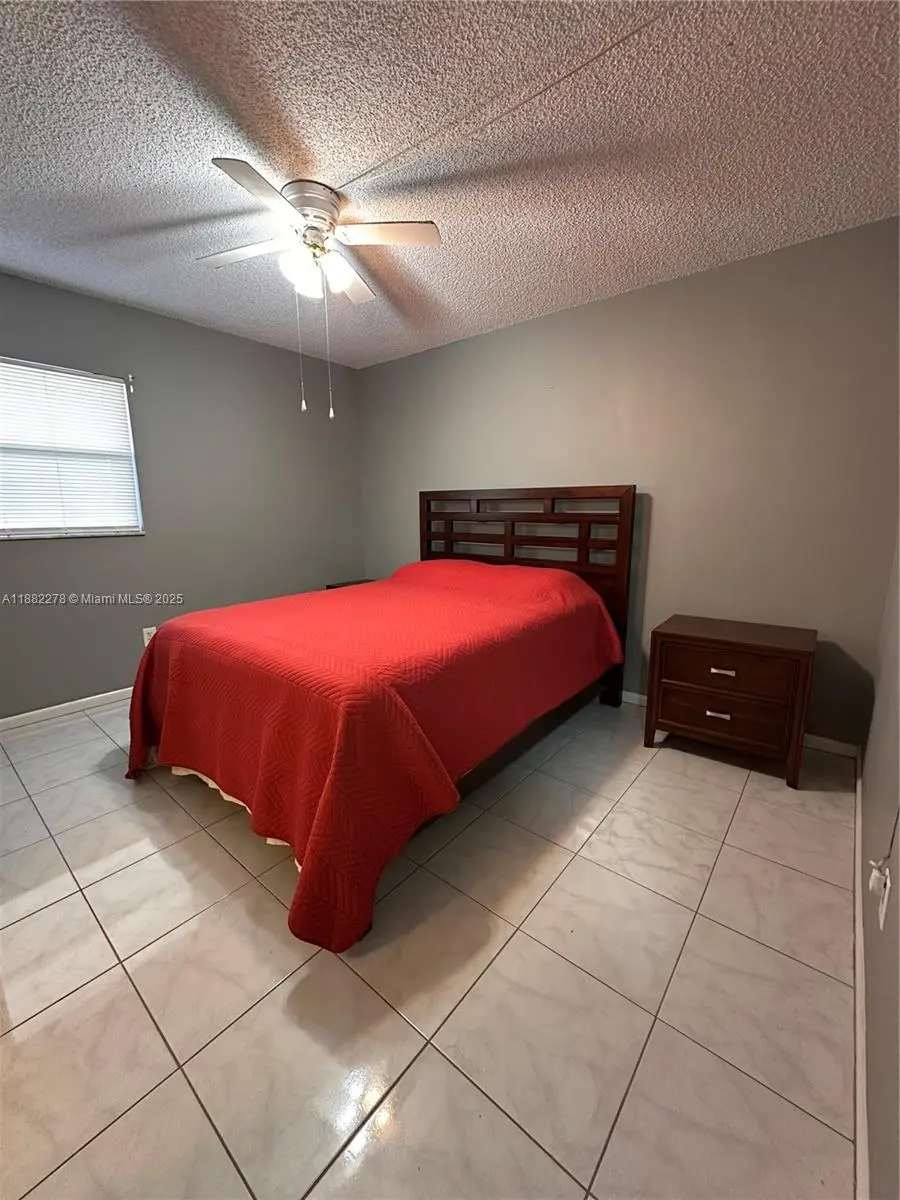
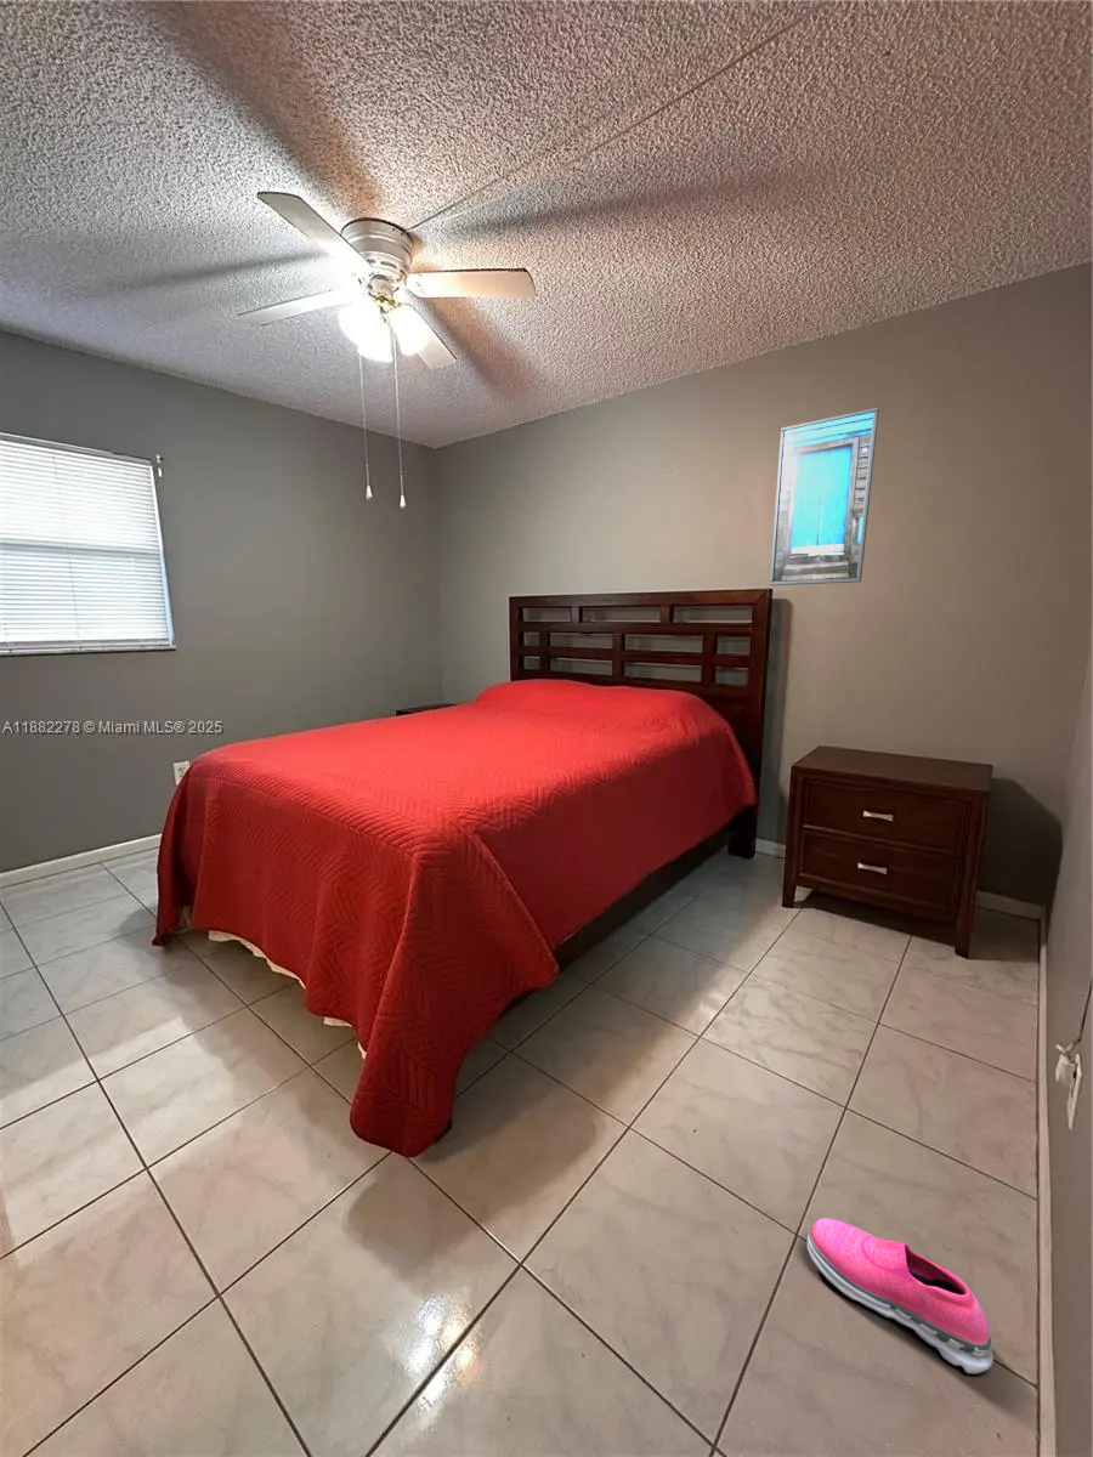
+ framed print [769,406,880,586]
+ shoe [806,1217,995,1374]
